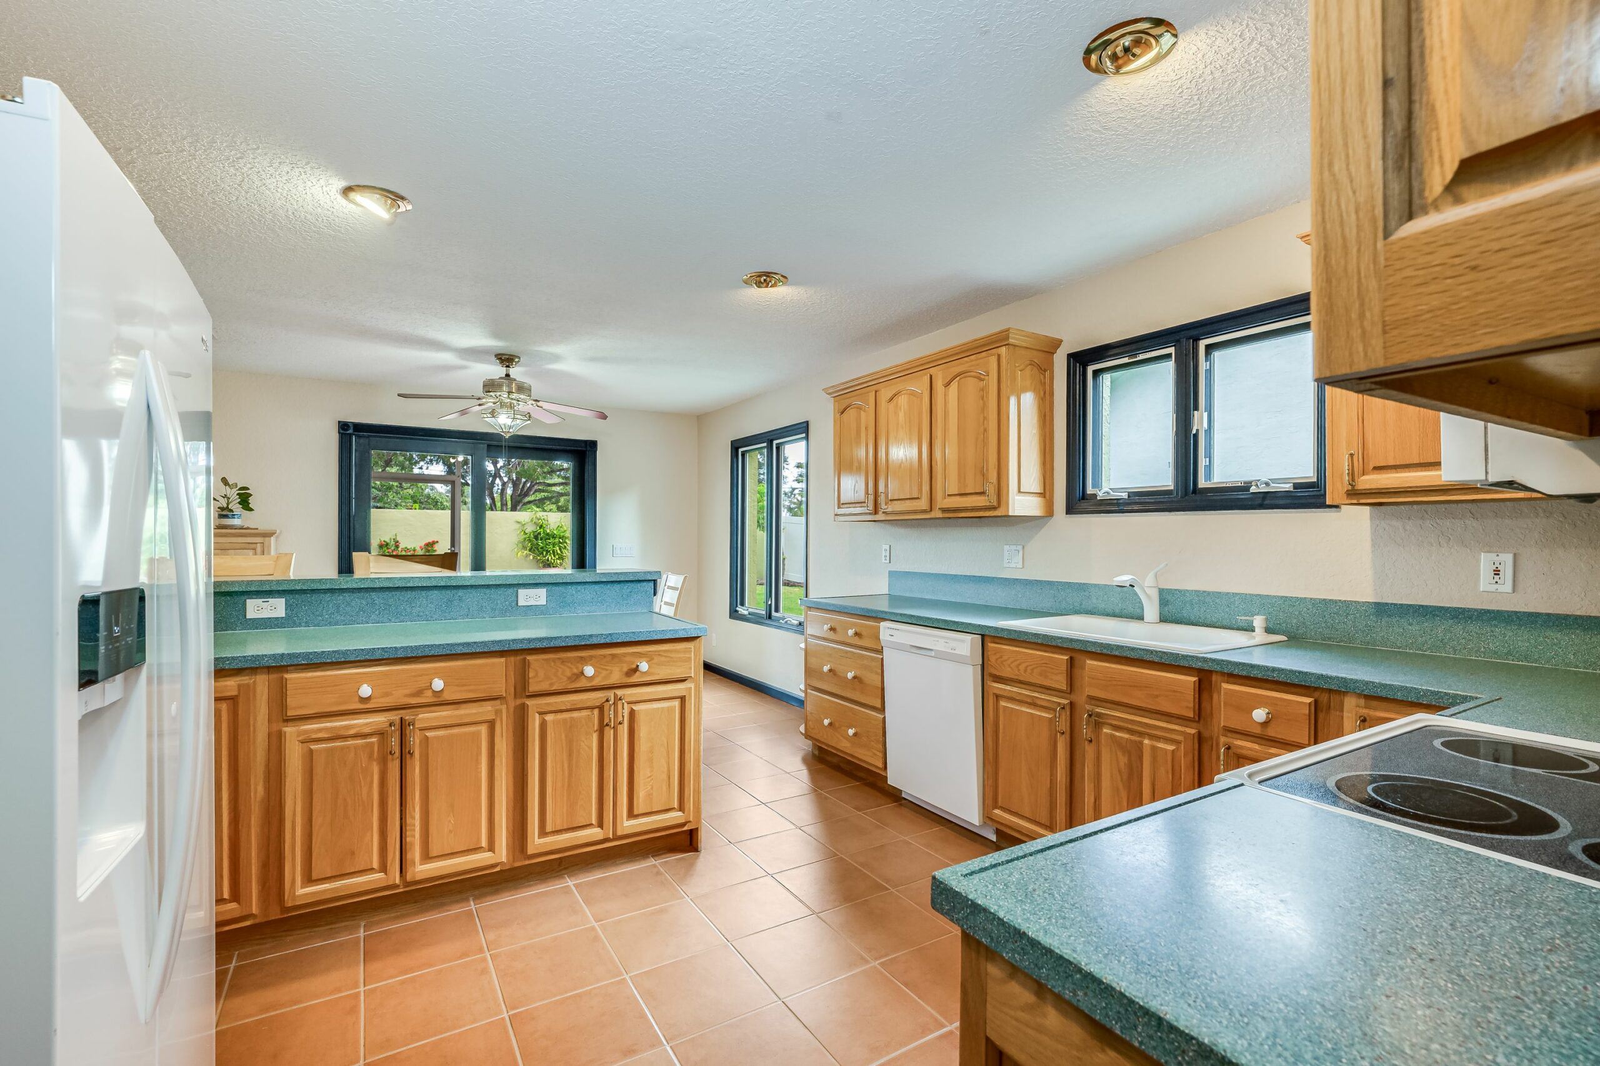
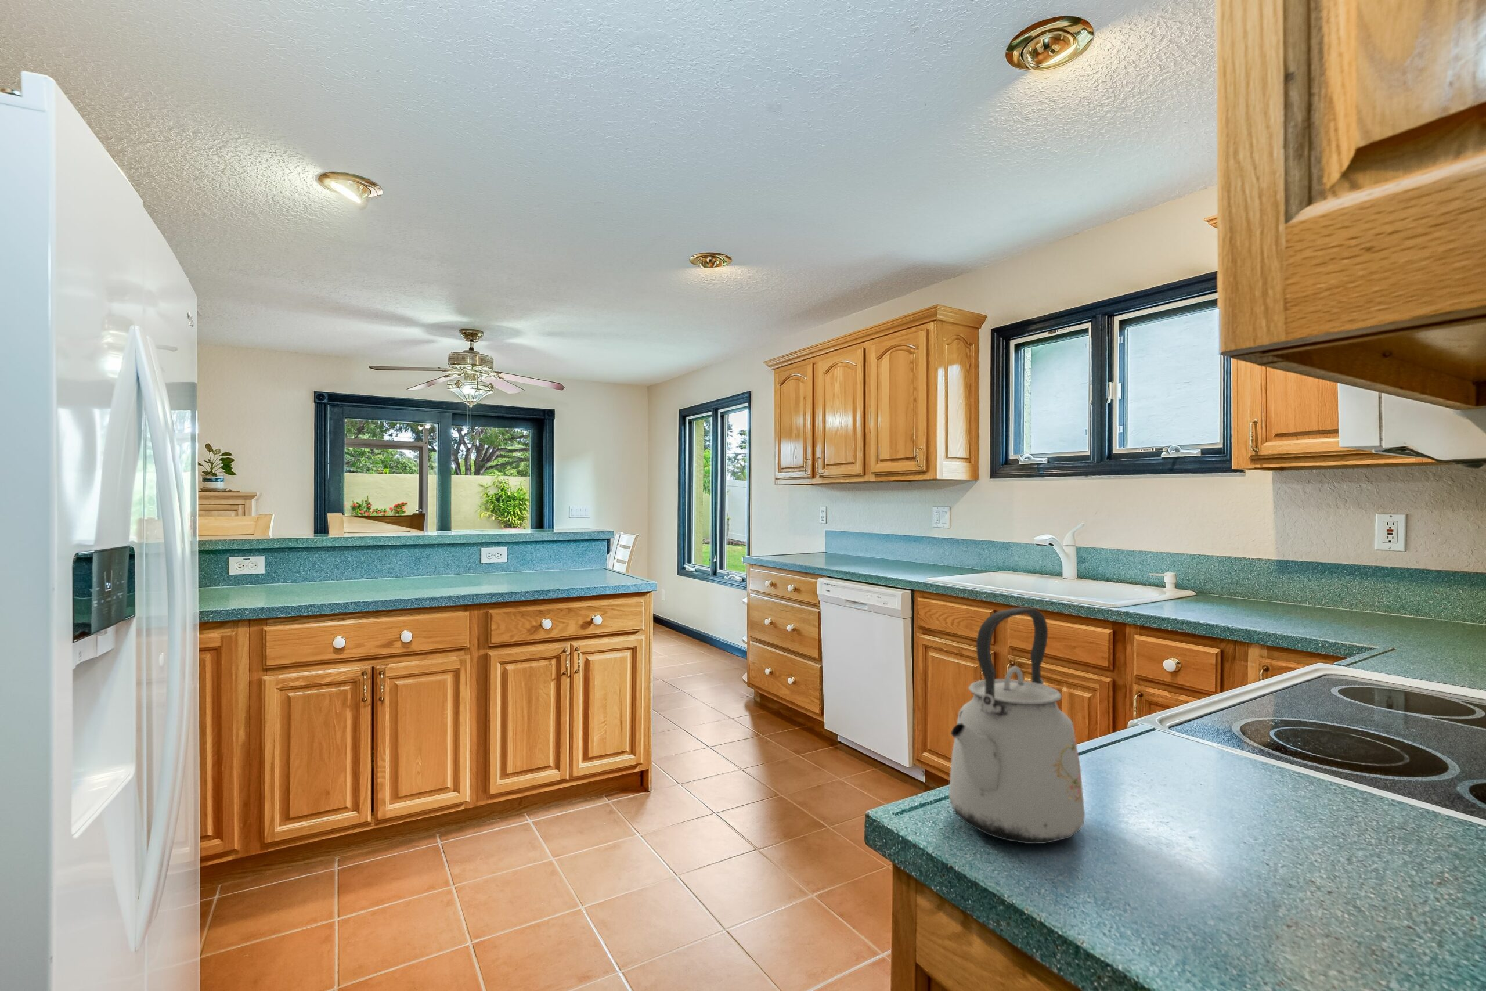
+ kettle [948,607,1086,844]
